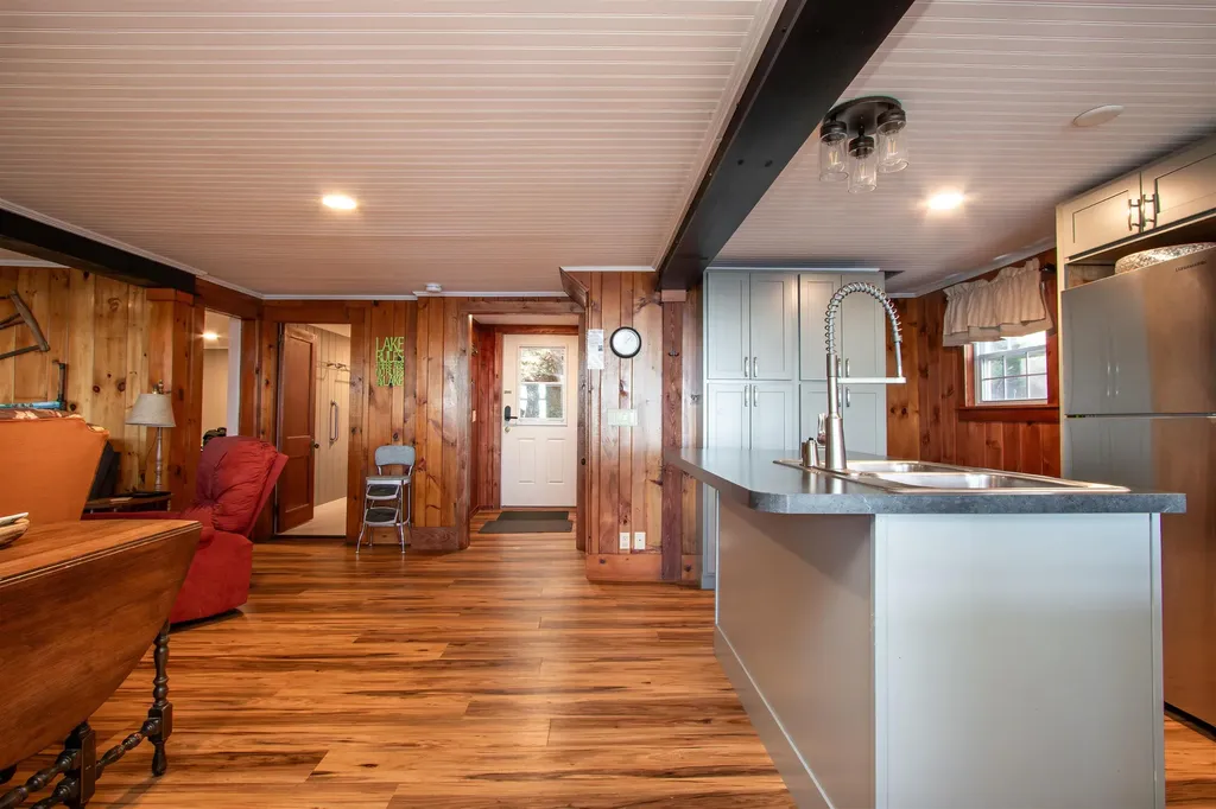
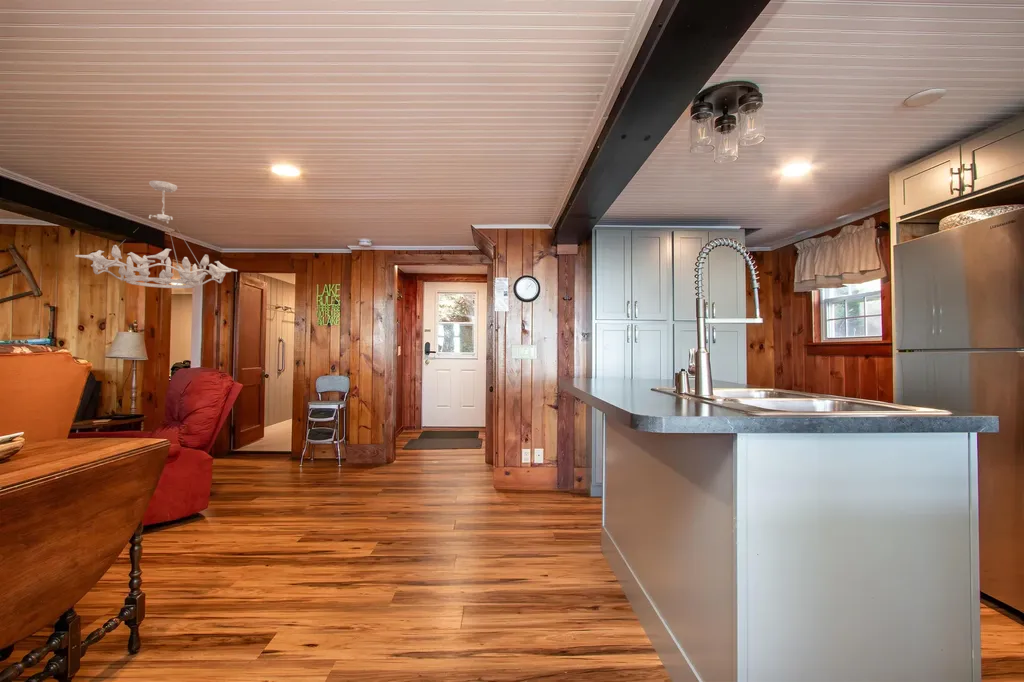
+ chandelier [74,180,238,290]
